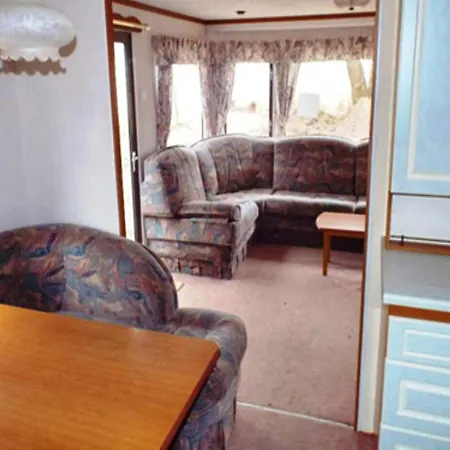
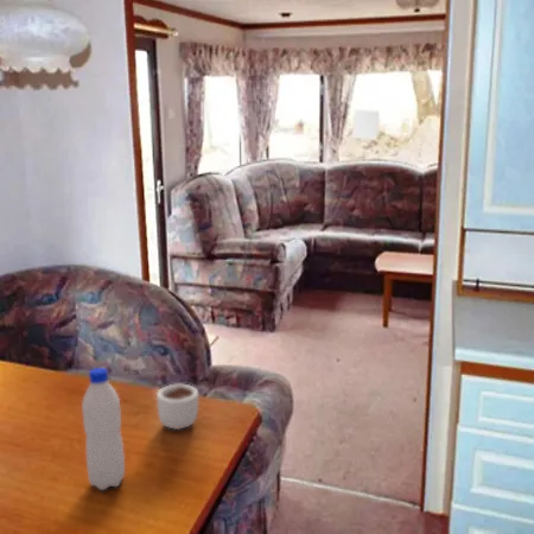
+ mug [155,383,201,430]
+ water bottle [81,367,126,491]
